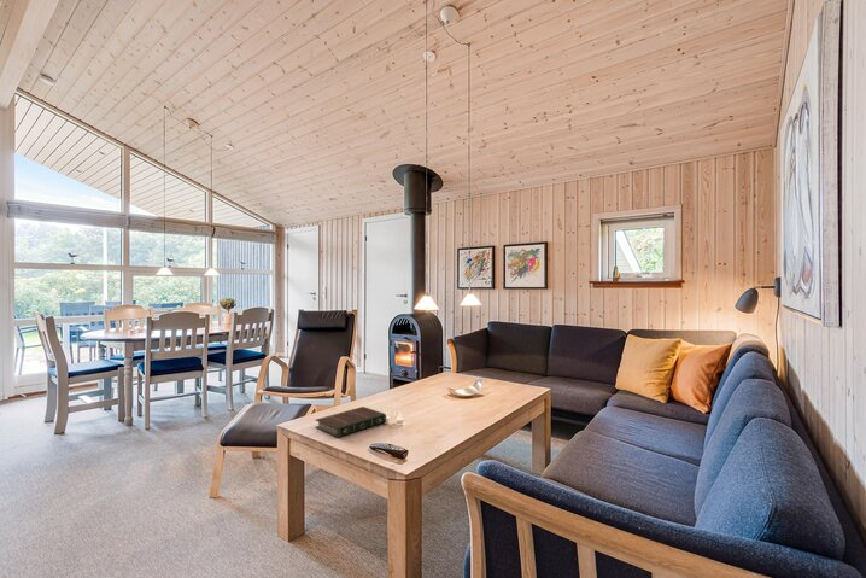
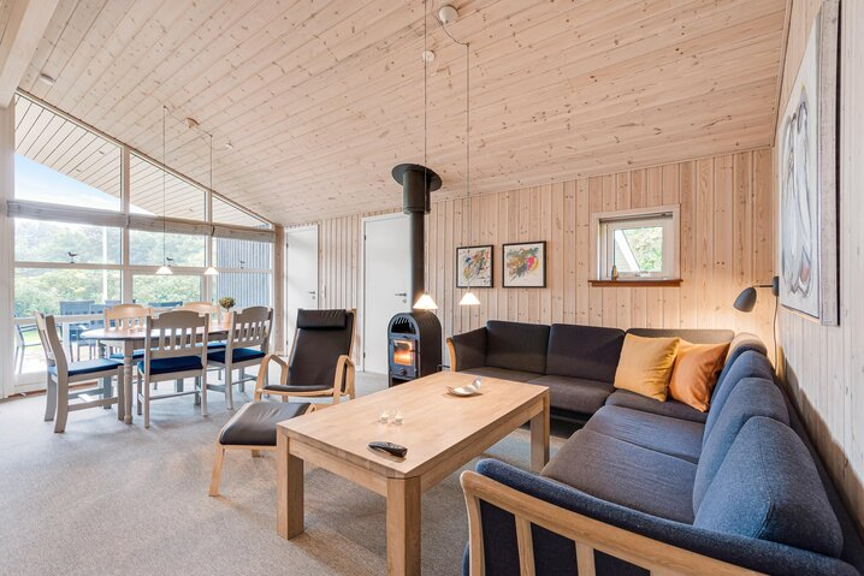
- book [315,405,387,439]
